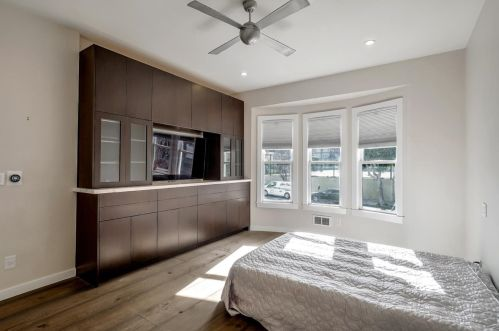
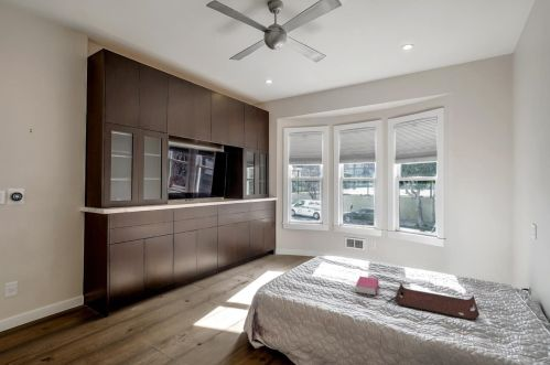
+ serving tray [393,282,481,321]
+ book [355,276,379,297]
